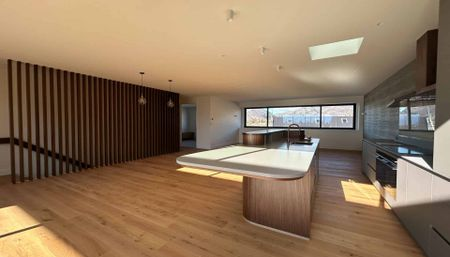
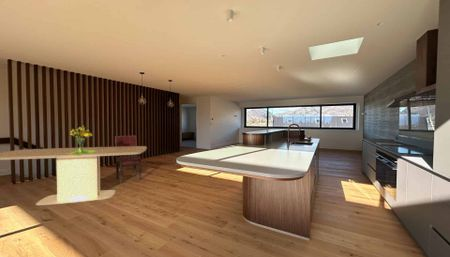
+ bouquet [66,124,96,155]
+ dining chair [114,135,142,184]
+ dining table [0,145,148,206]
